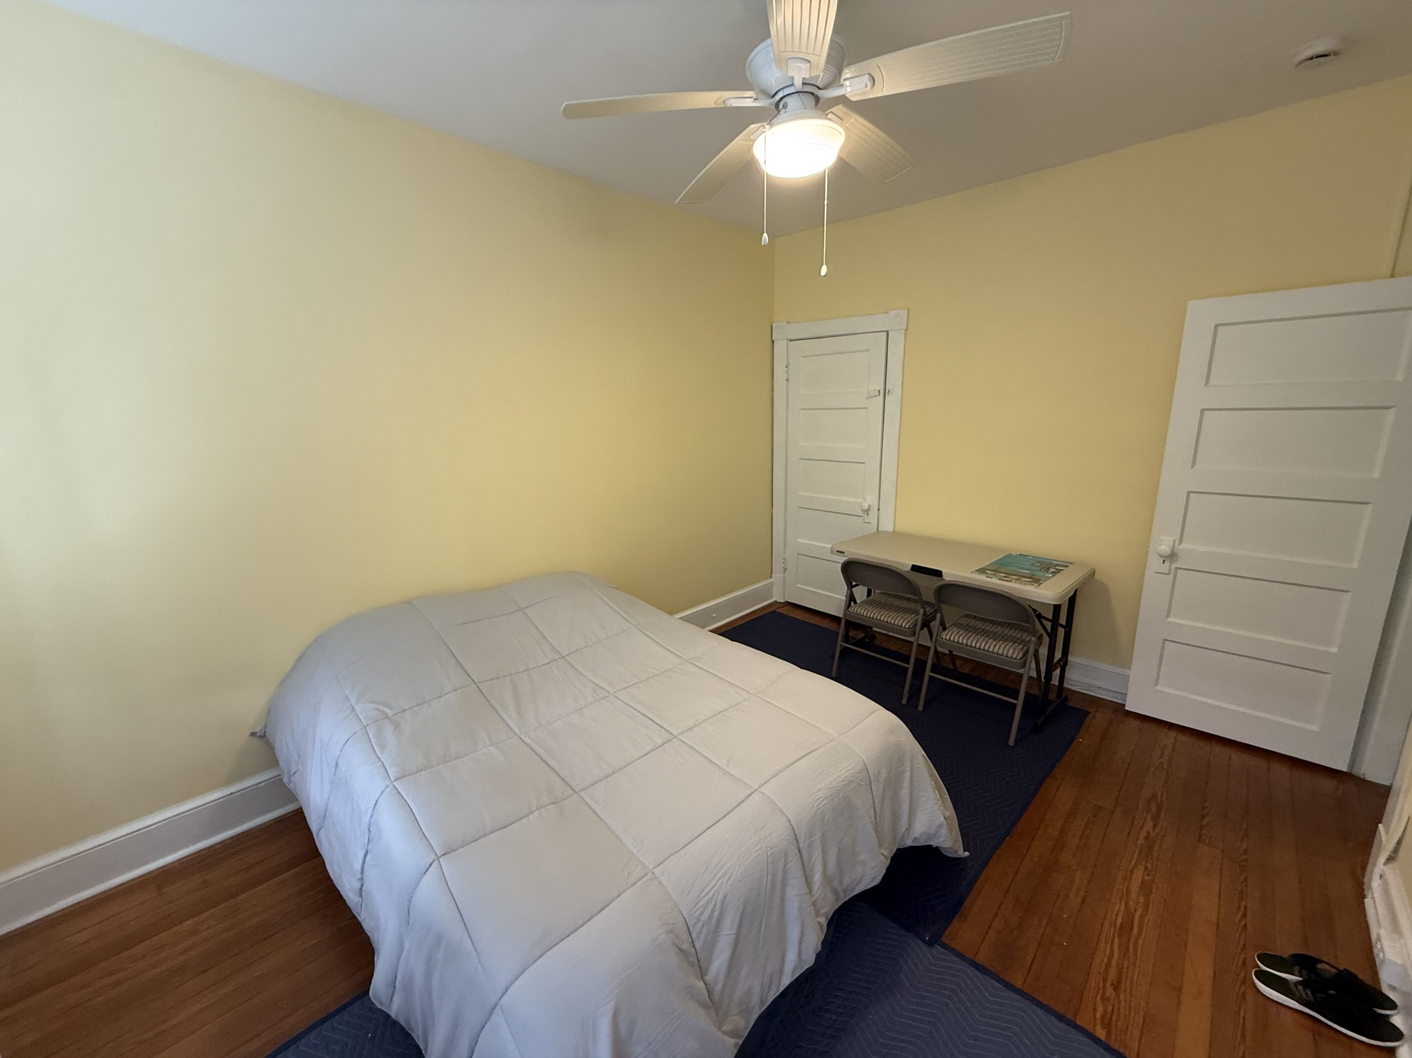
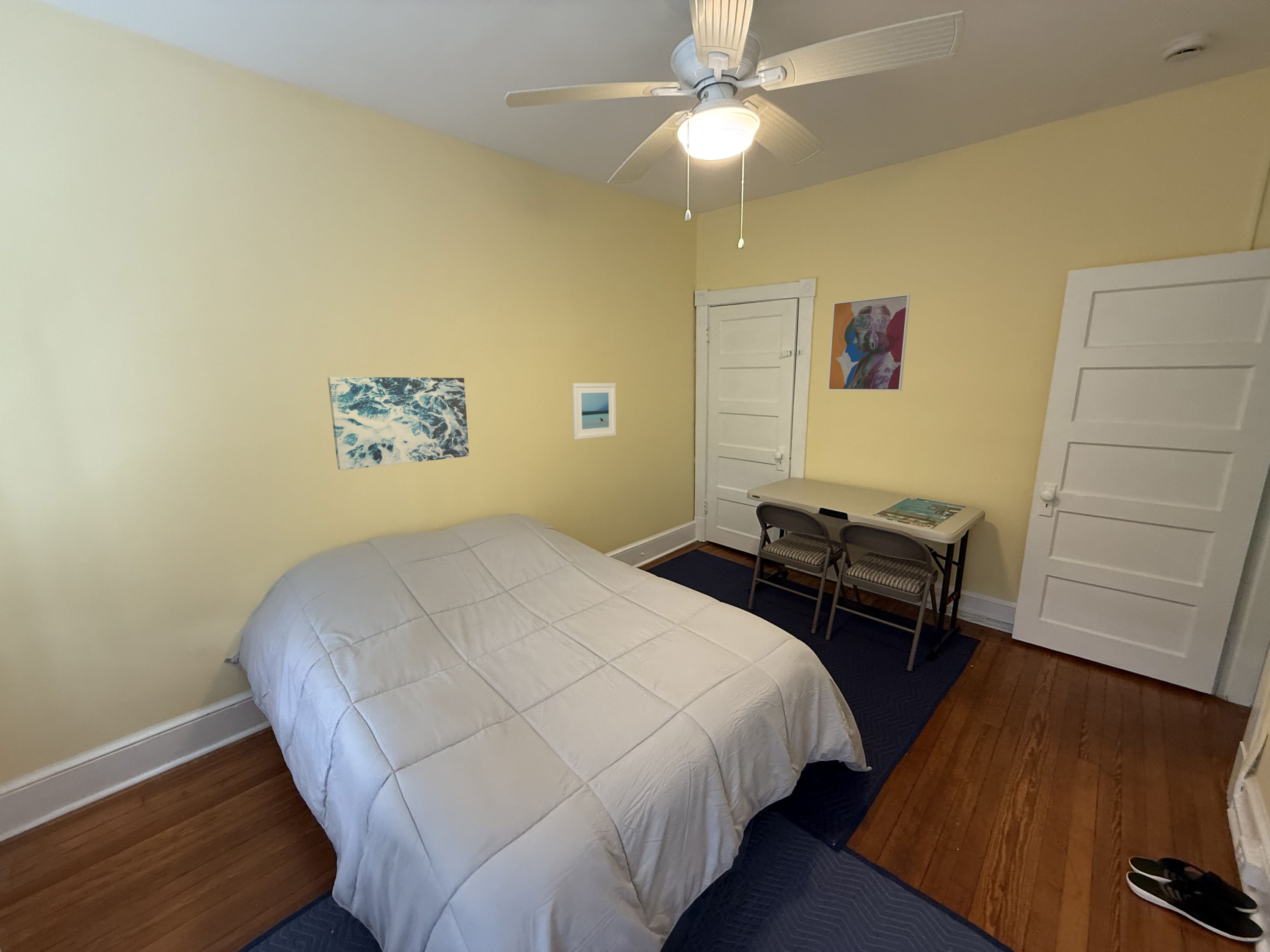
+ wall art [827,294,911,391]
+ wall art [327,377,469,470]
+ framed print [572,382,617,440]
